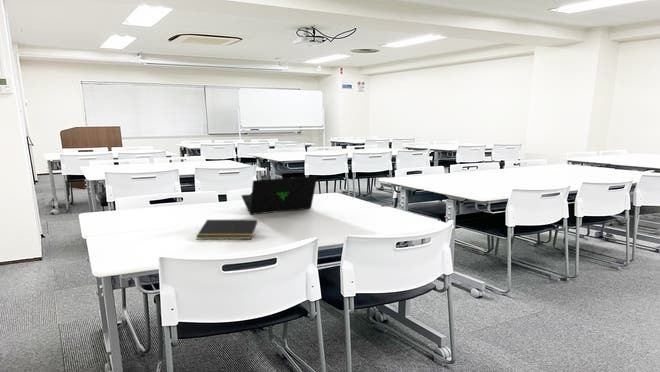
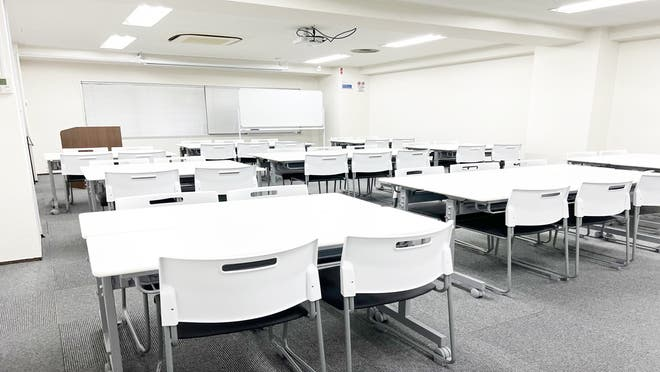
- notepad [195,219,259,240]
- laptop [241,175,318,216]
